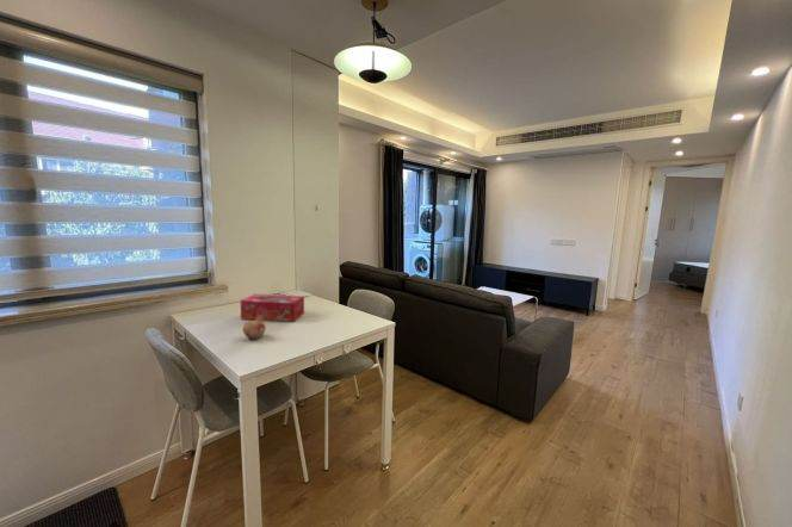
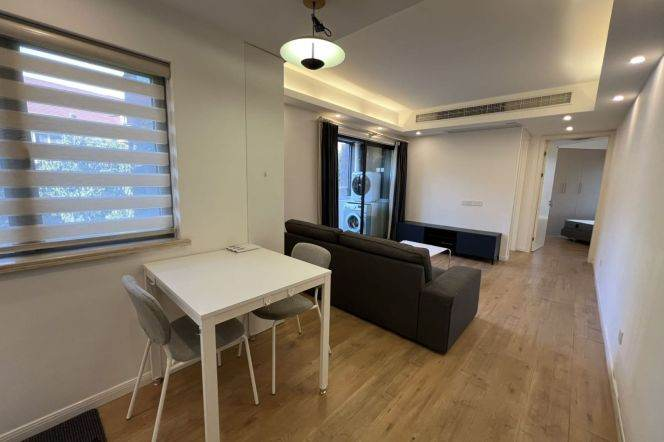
- tissue box [240,293,305,323]
- fruit [242,320,267,340]
